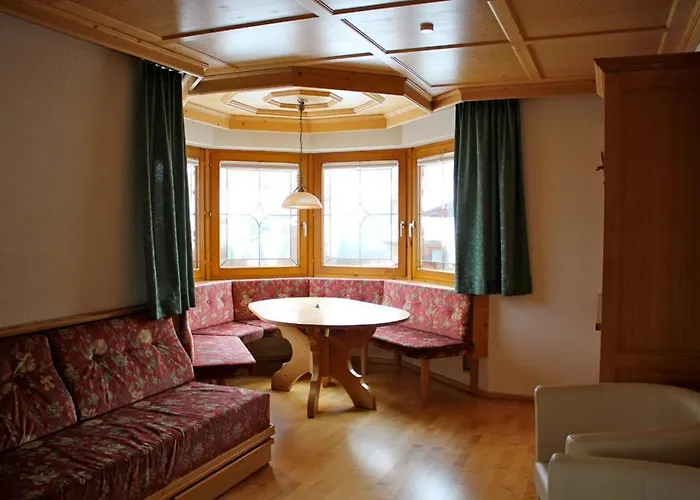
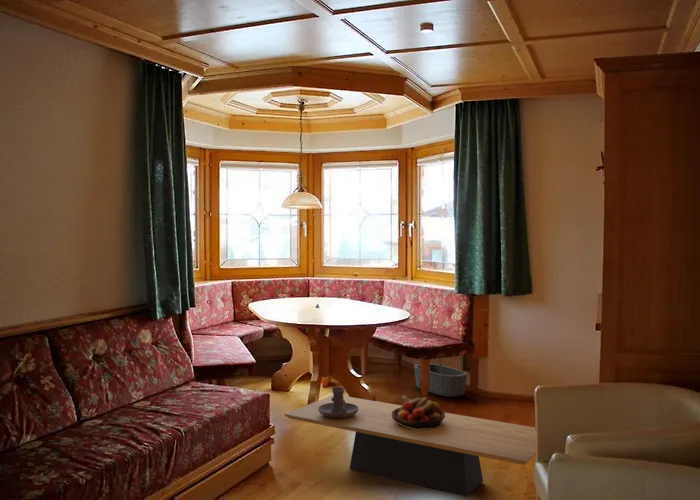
+ basket [413,355,468,398]
+ fruit bowl [392,394,445,430]
+ coffee table [283,394,537,497]
+ candle holder [318,386,358,418]
